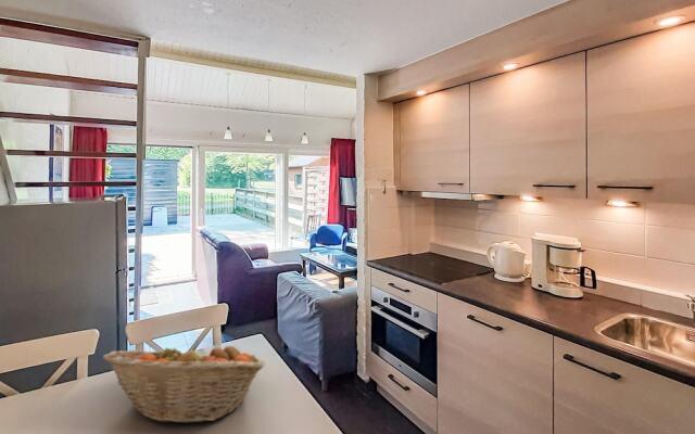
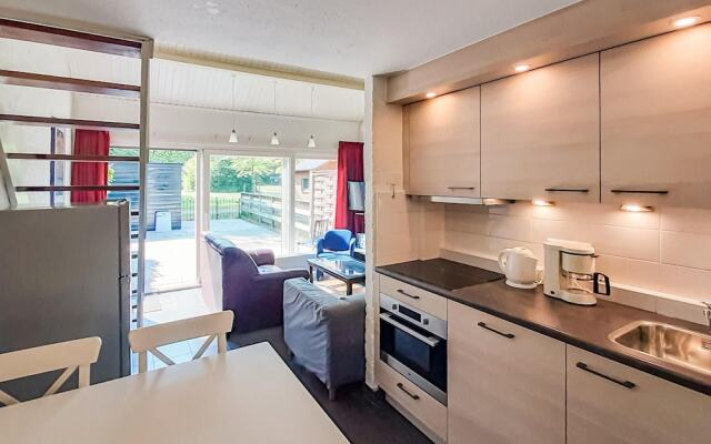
- fruit basket [101,340,266,424]
